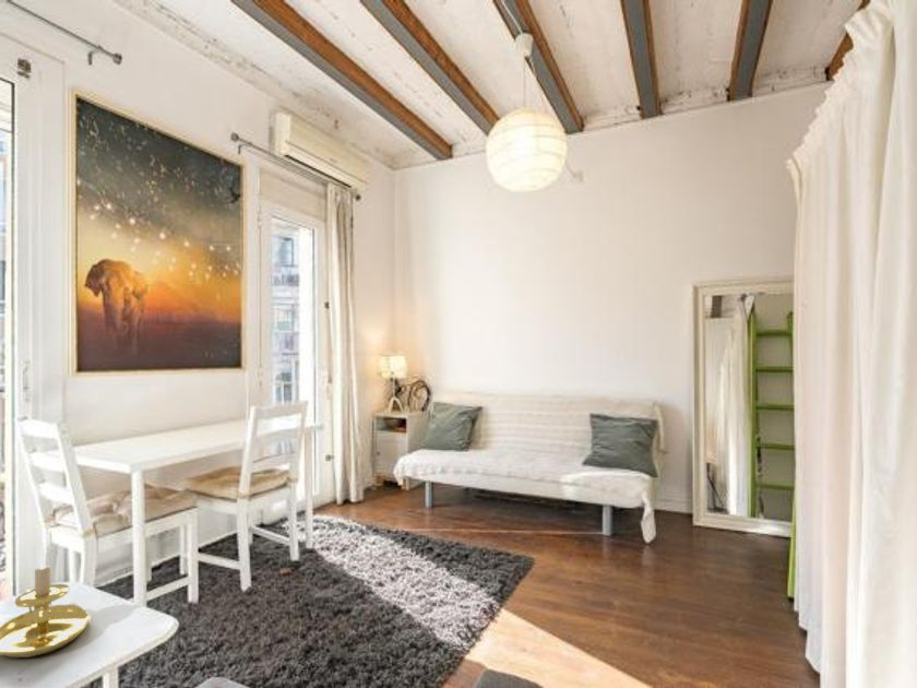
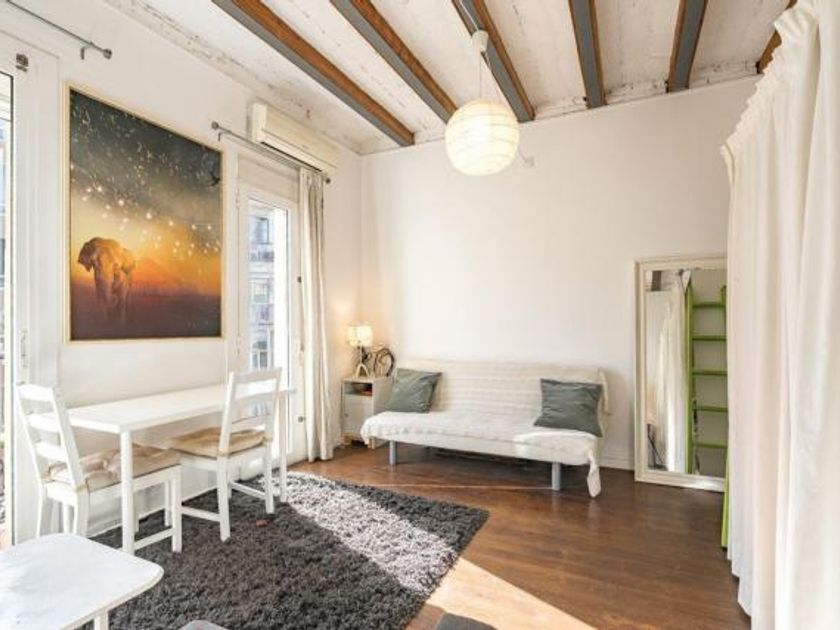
- candle holder [0,542,93,659]
